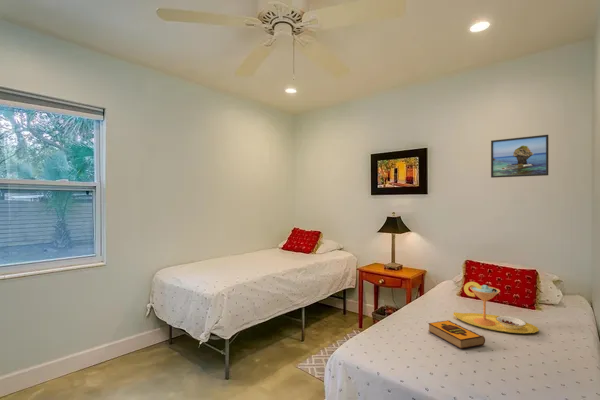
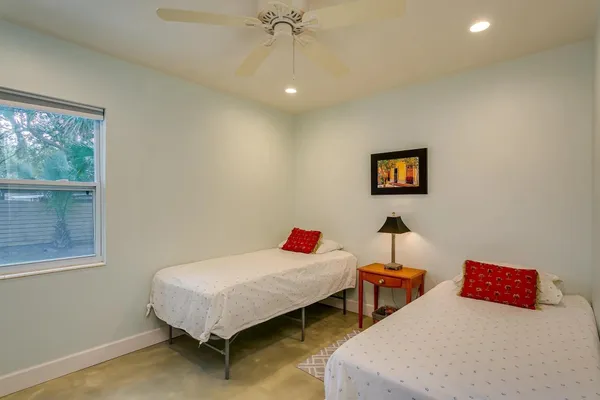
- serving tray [452,281,540,335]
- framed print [490,134,549,179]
- hardback book [427,319,486,350]
